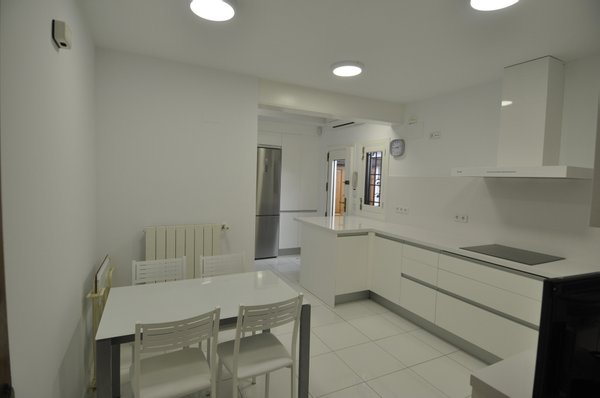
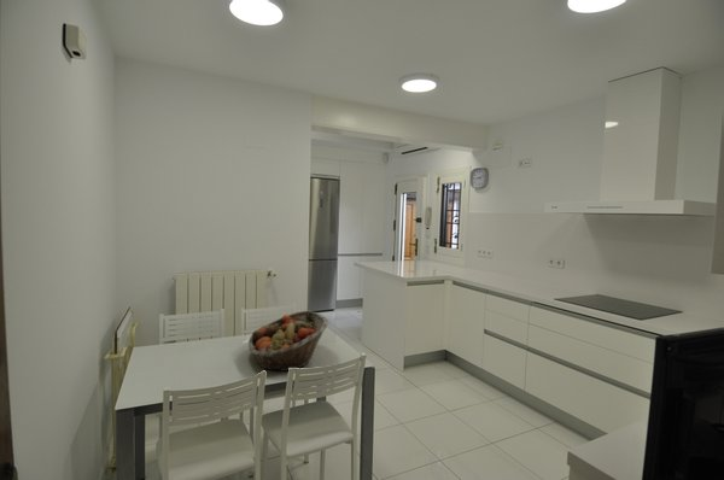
+ fruit basket [247,310,329,373]
